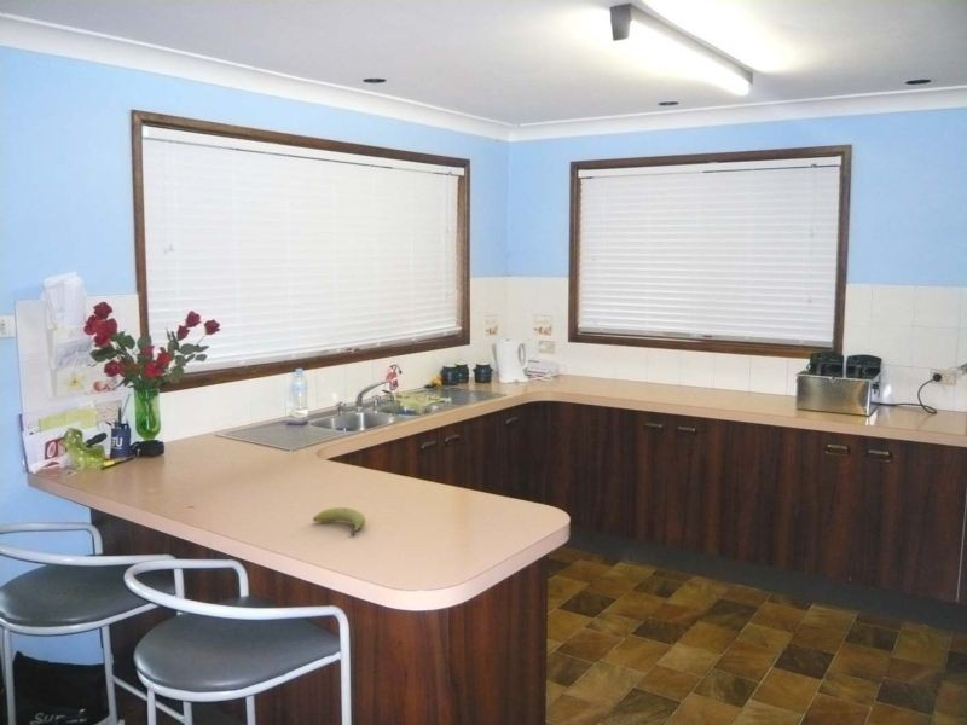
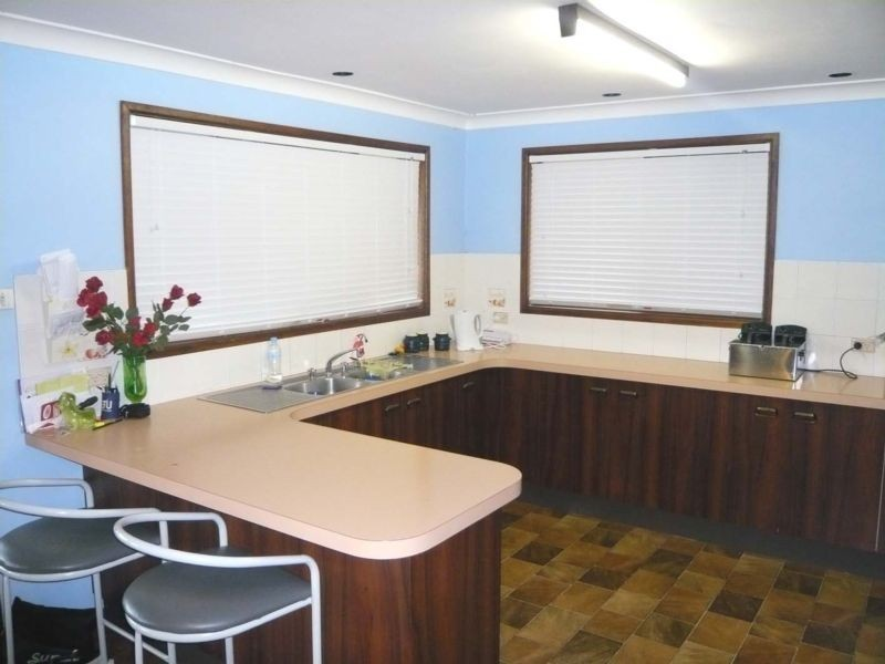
- fruit [312,506,366,536]
